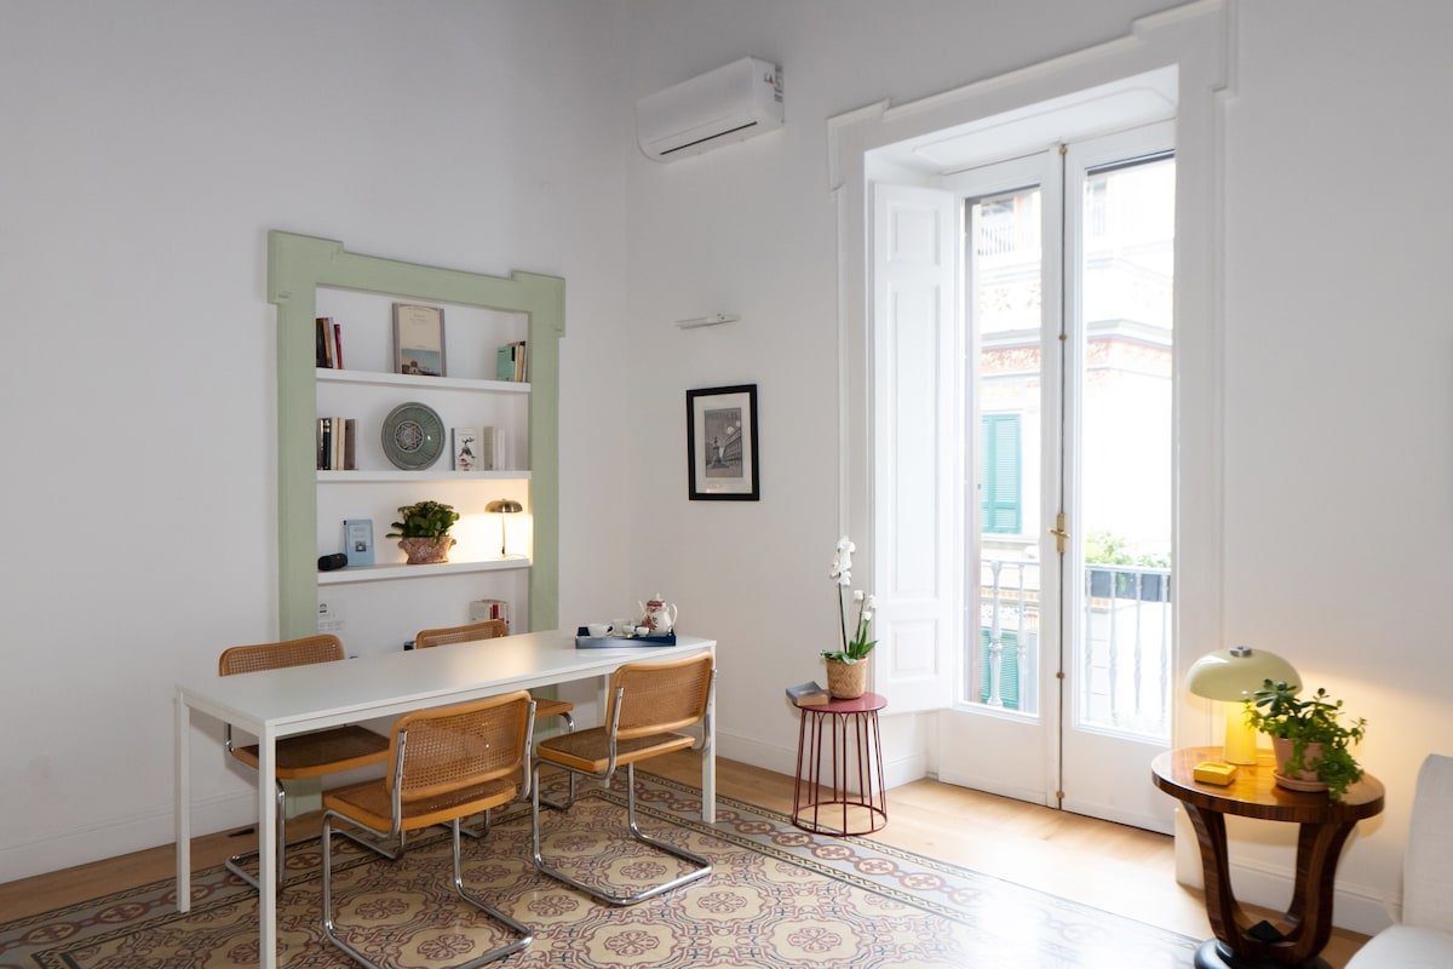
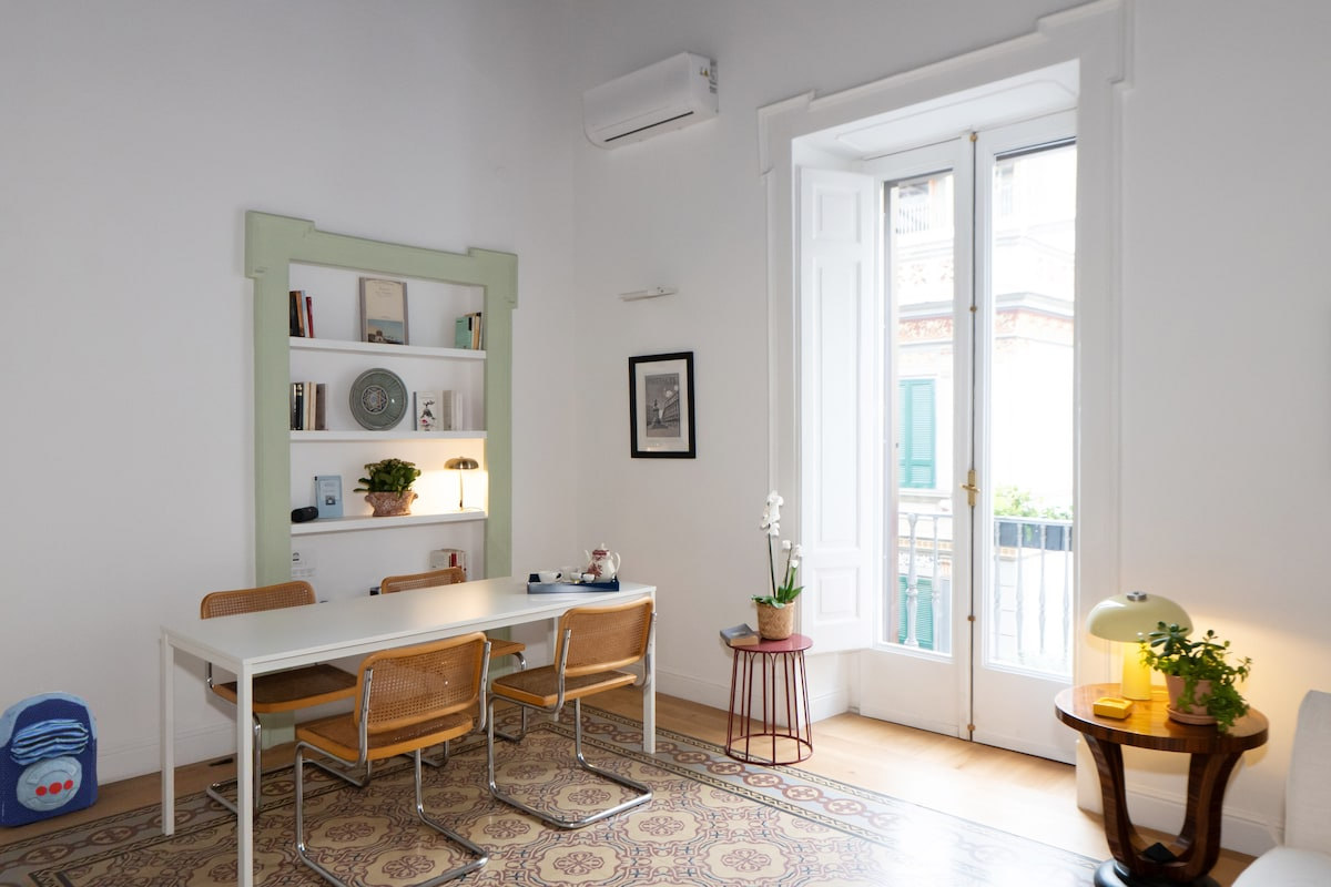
+ backpack [0,690,99,828]
